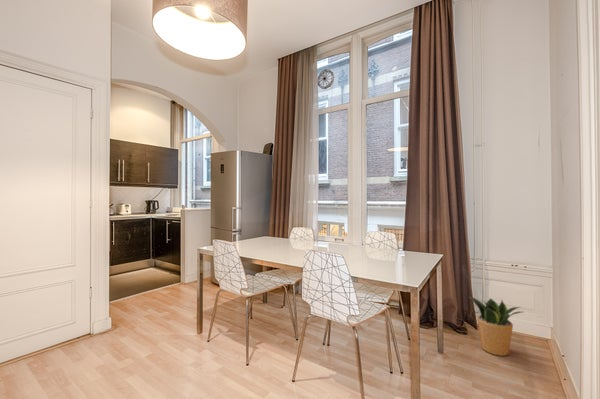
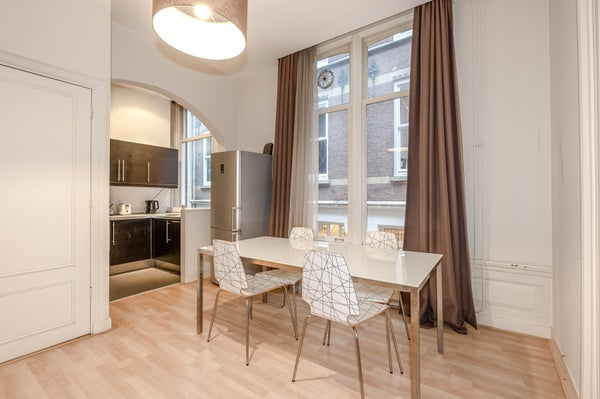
- potted plant [466,294,523,357]
